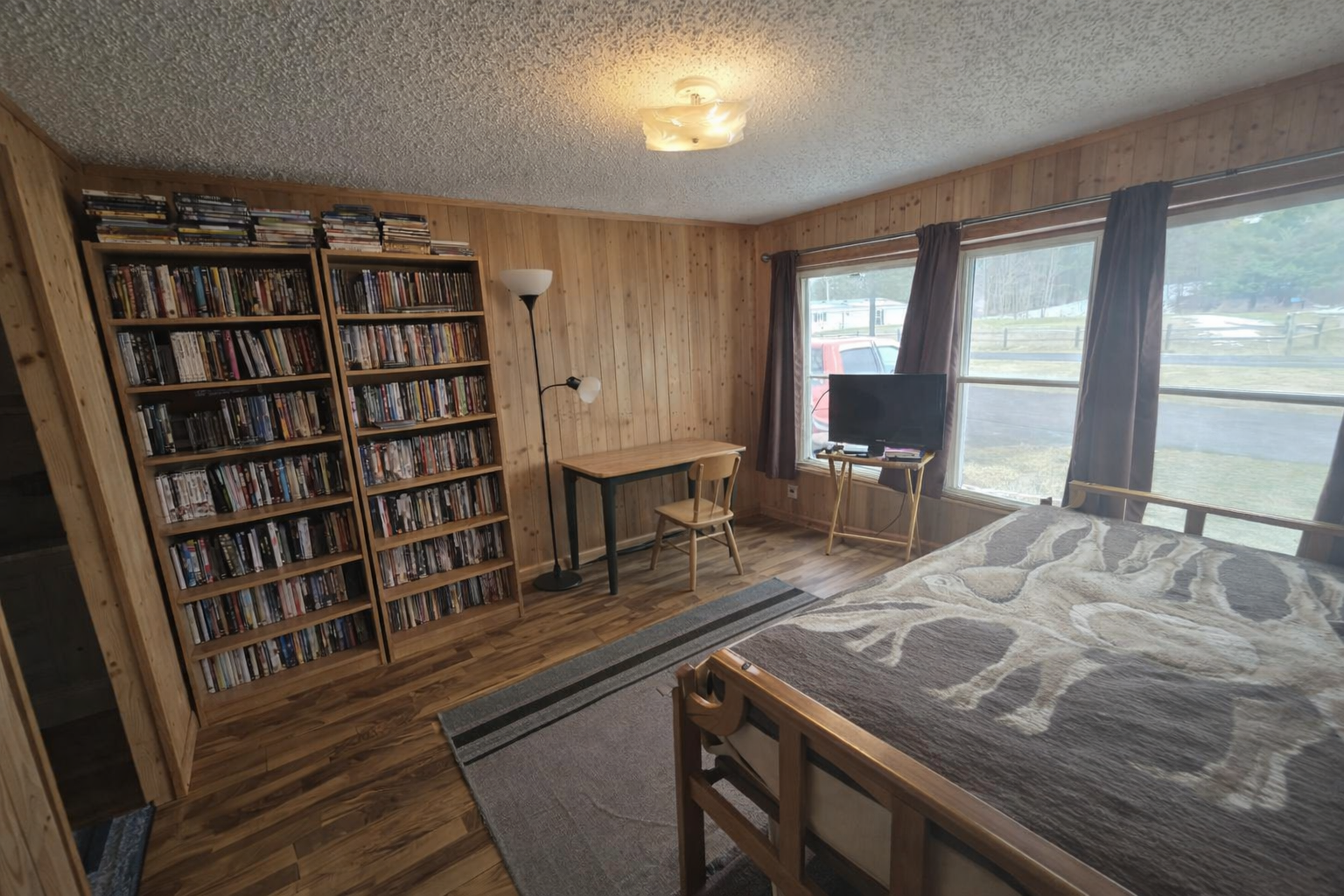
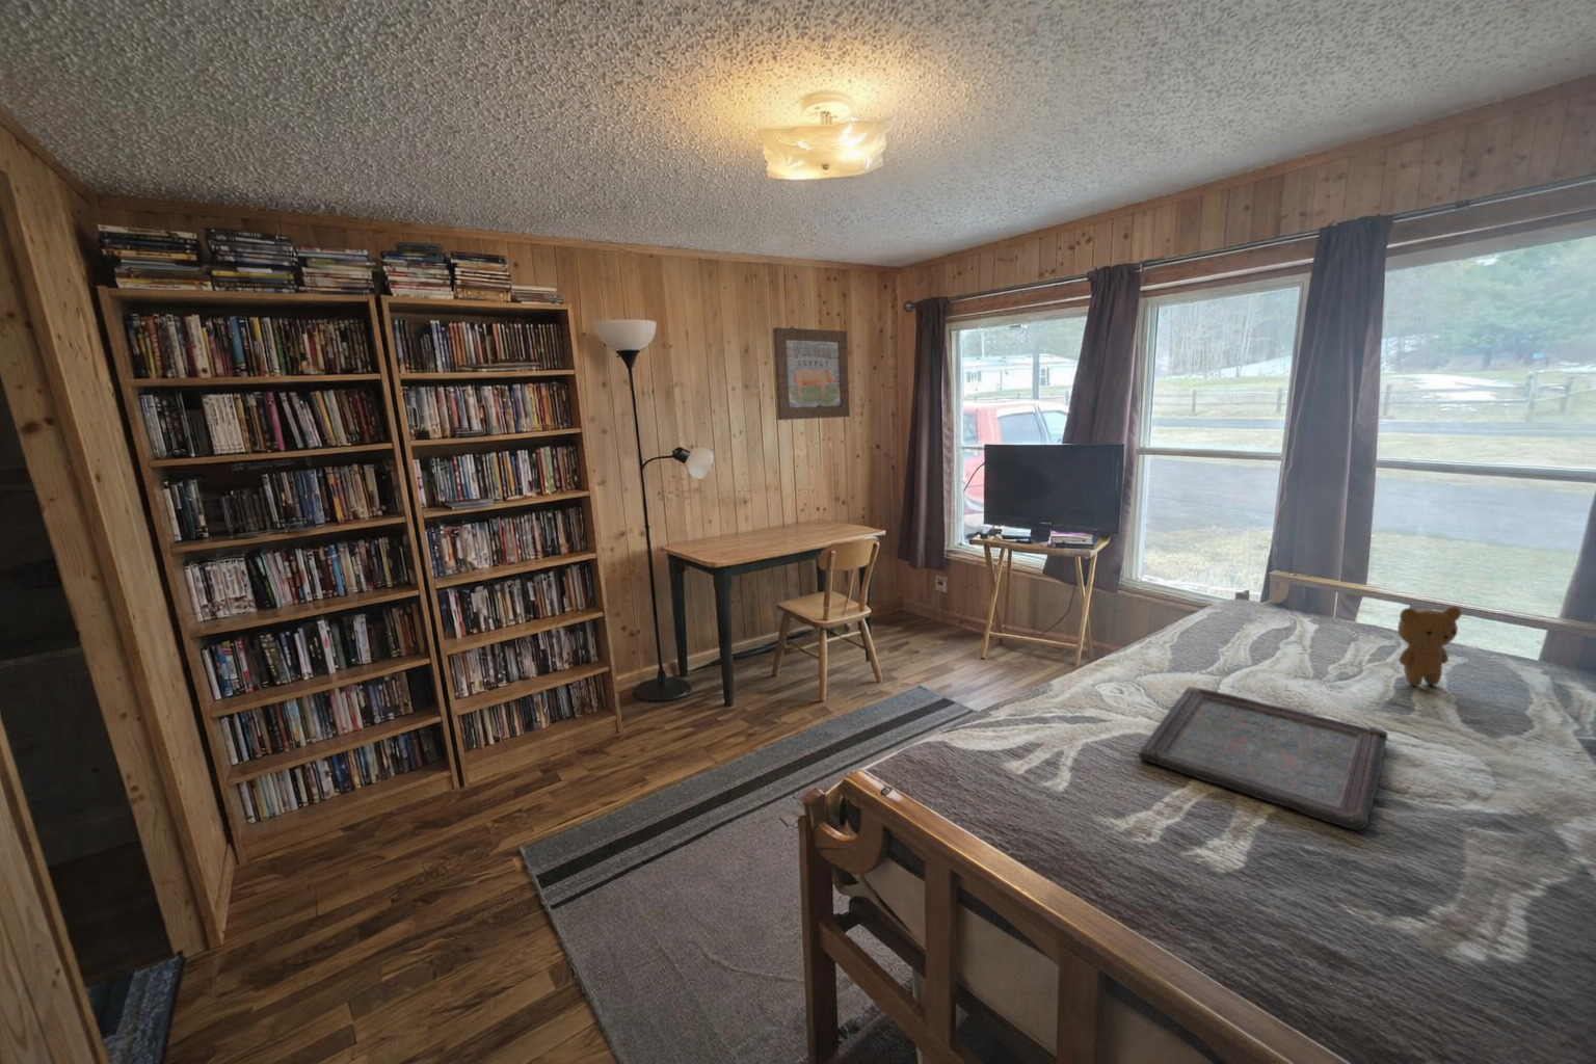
+ serving tray [1138,685,1388,831]
+ teddy bear [1396,606,1463,686]
+ wall art [772,327,851,420]
